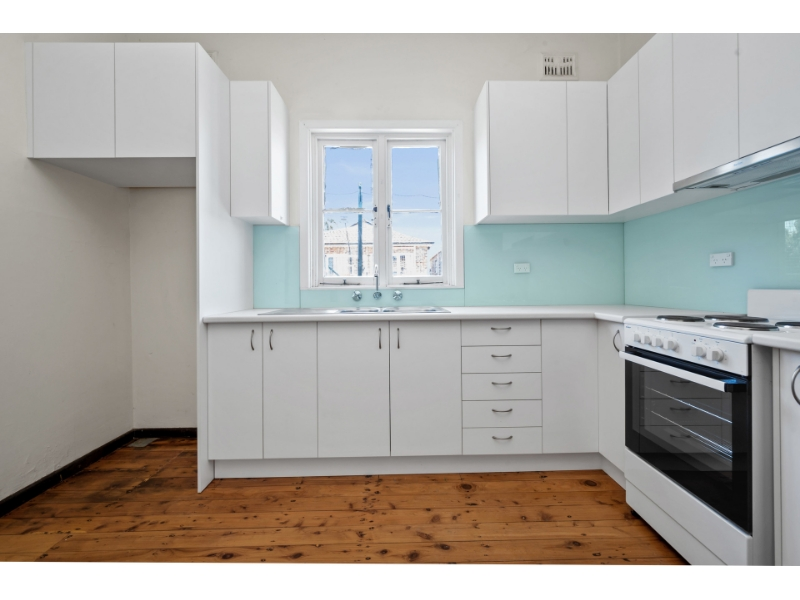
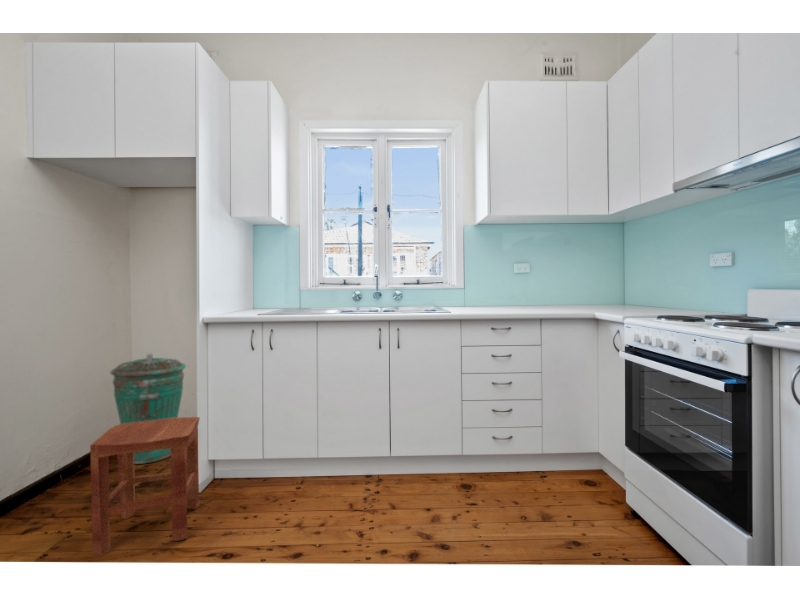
+ stool [89,416,201,557]
+ trash can [109,353,187,465]
